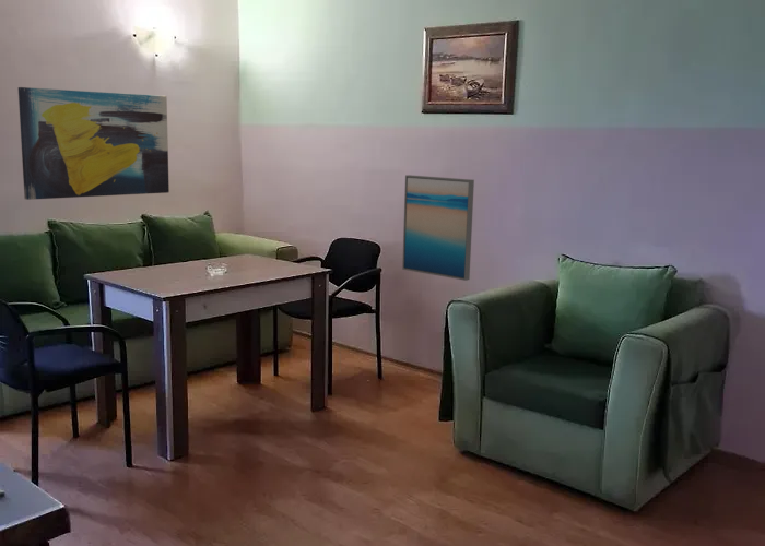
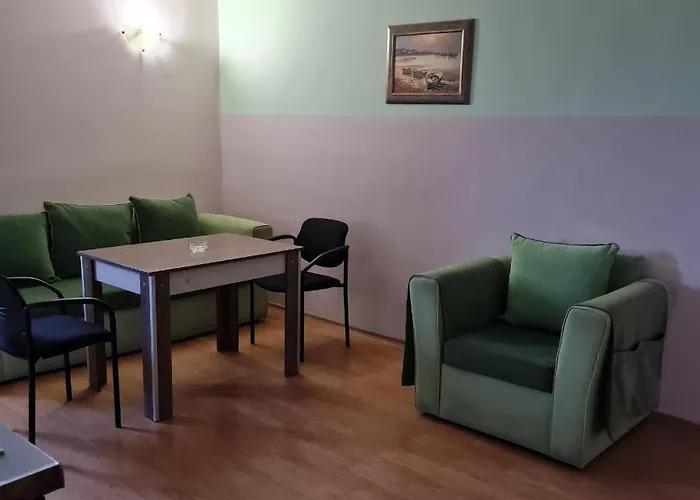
- wall art [401,174,475,282]
- wall art [17,86,170,201]
